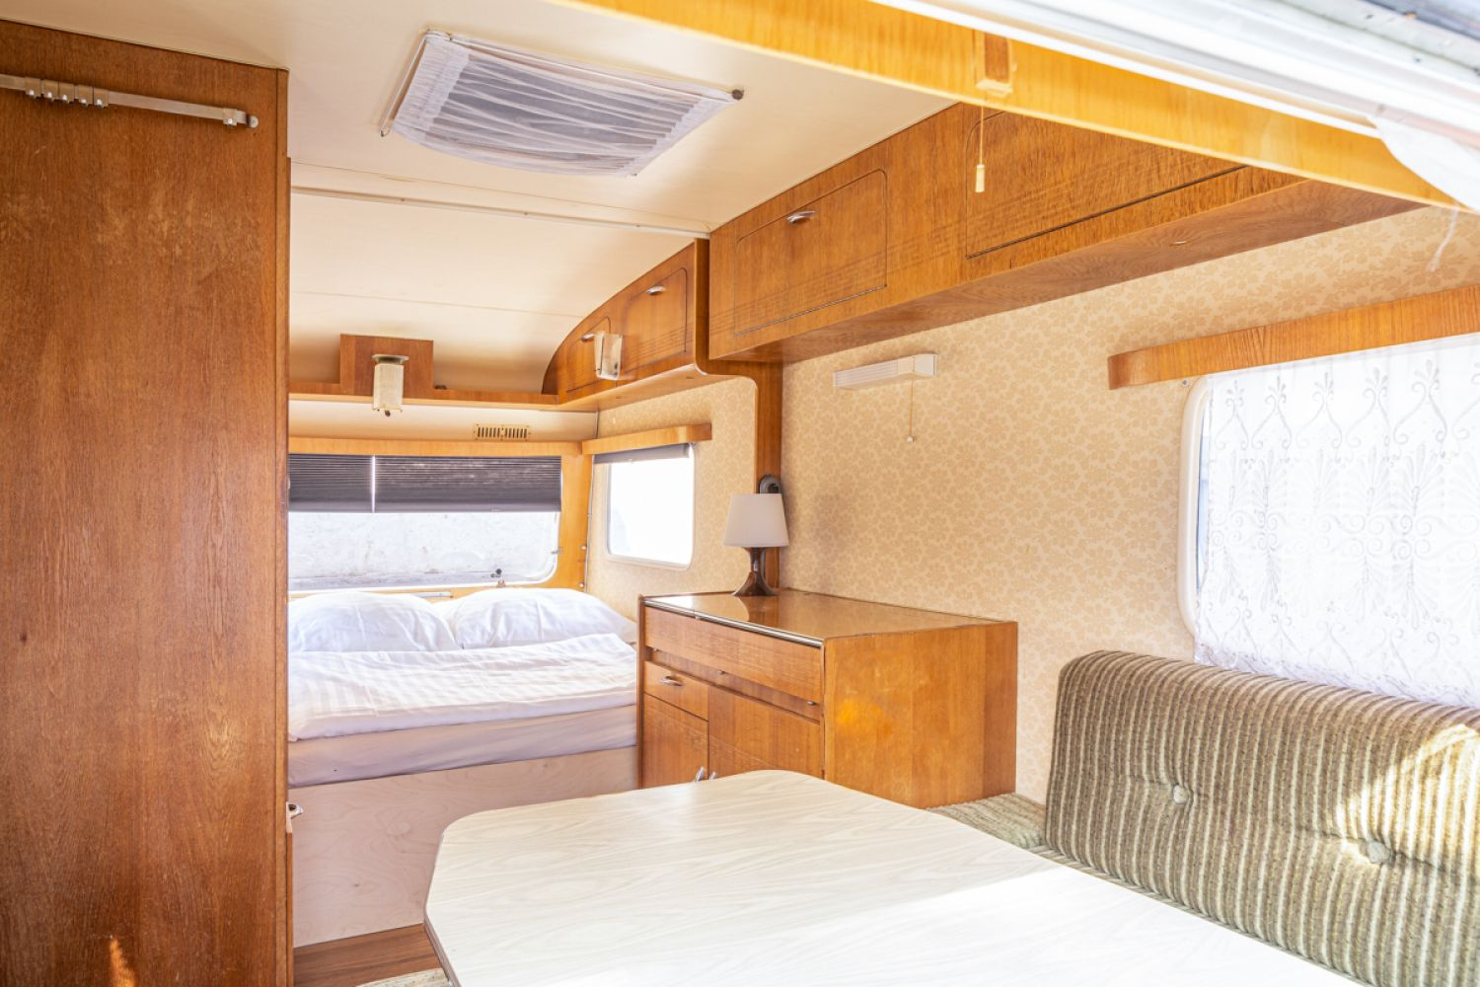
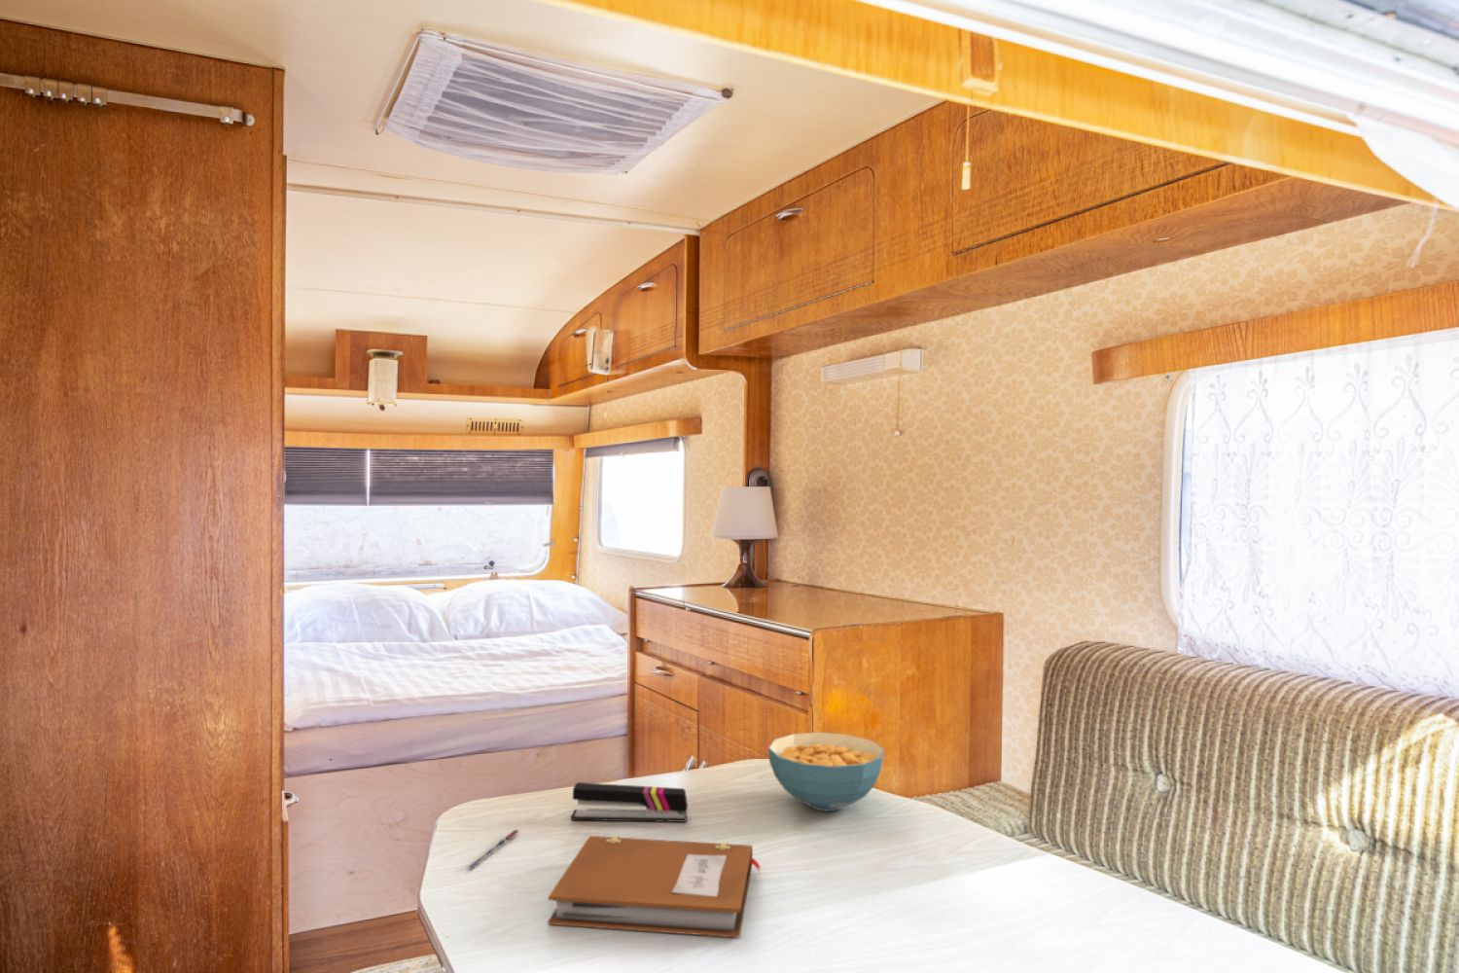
+ pen [465,827,519,871]
+ stapler [570,781,688,823]
+ notebook [547,835,762,939]
+ cereal bowl [767,731,885,812]
